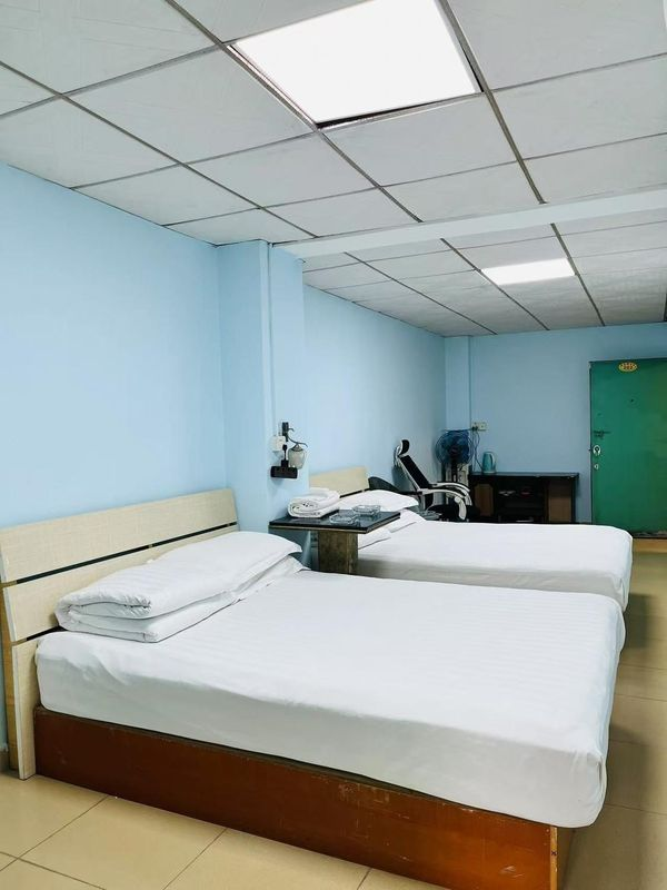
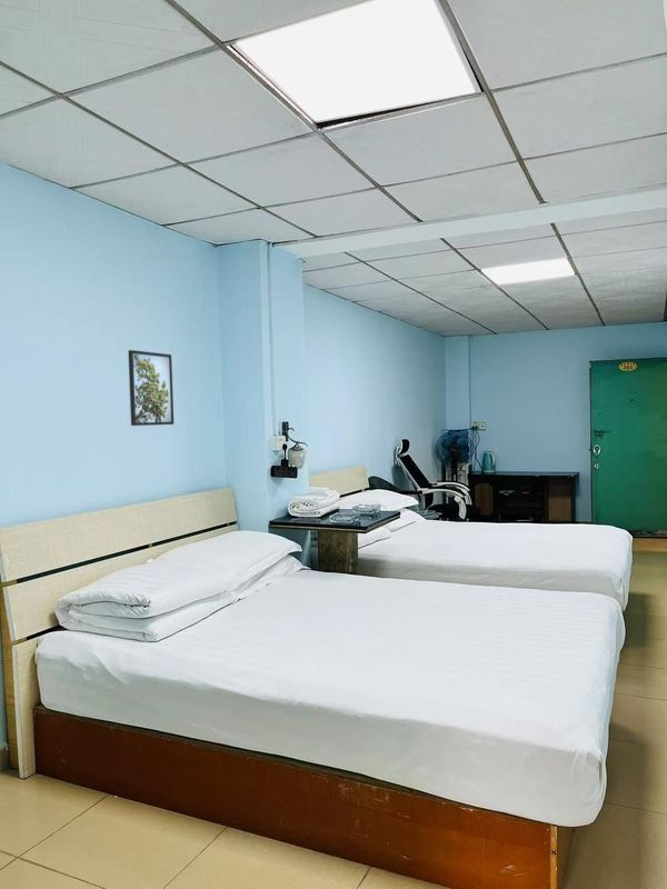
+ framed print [128,349,175,427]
